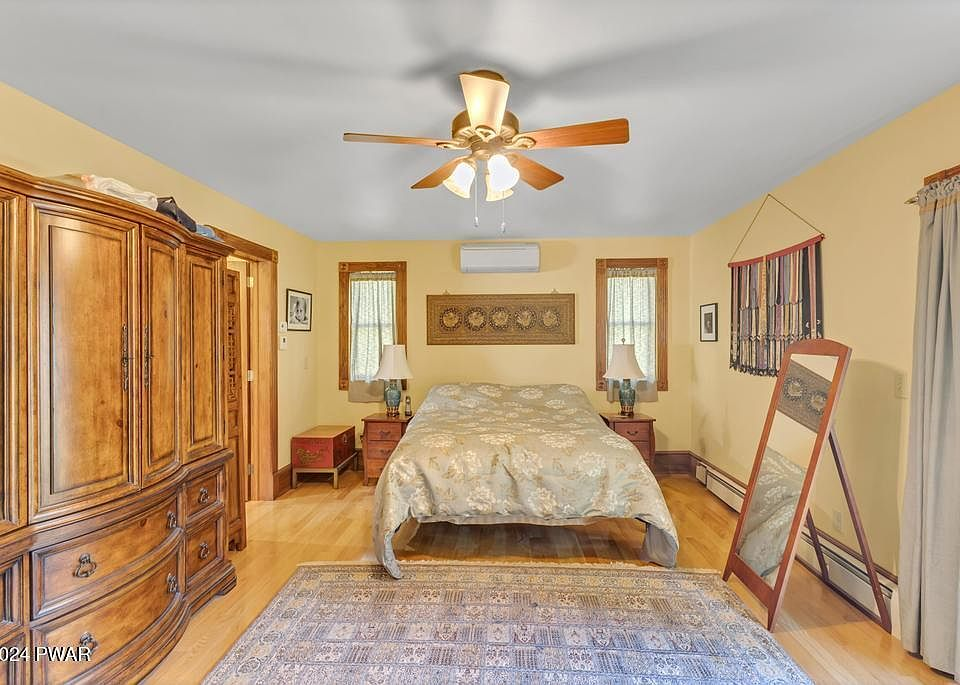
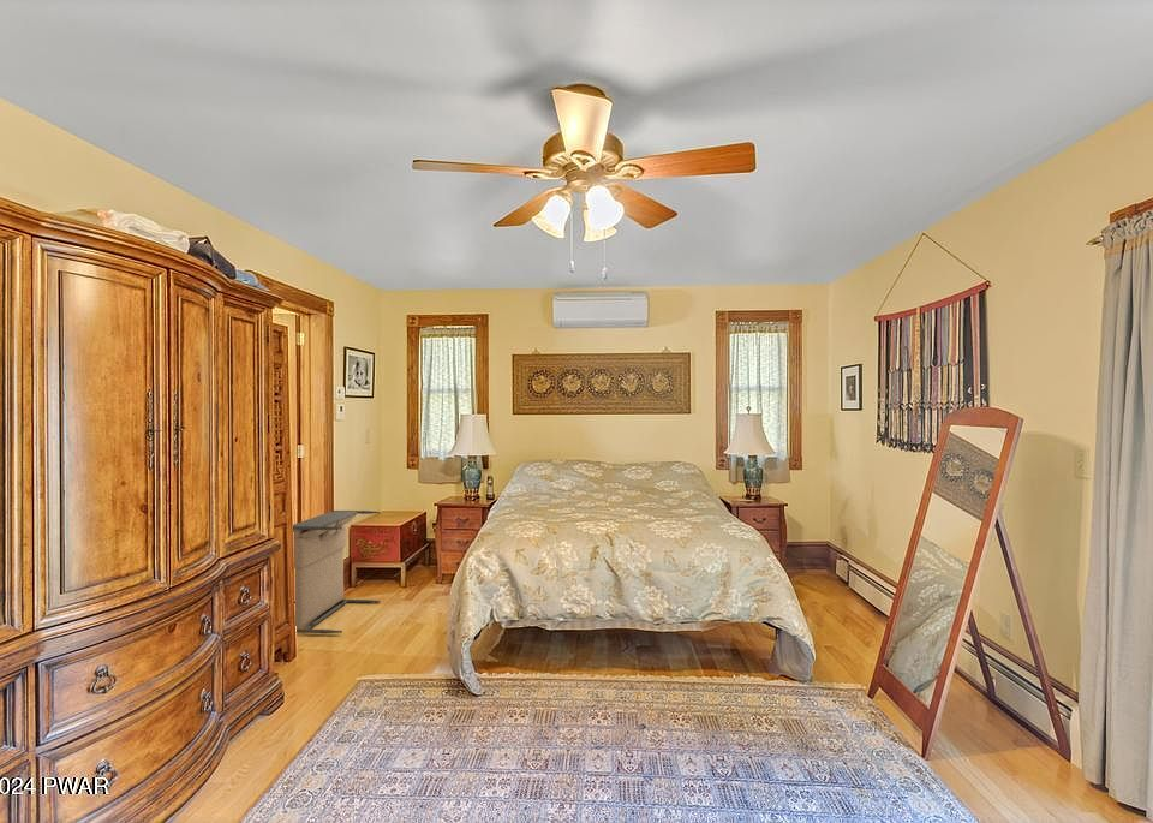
+ laundry hamper [292,509,382,634]
